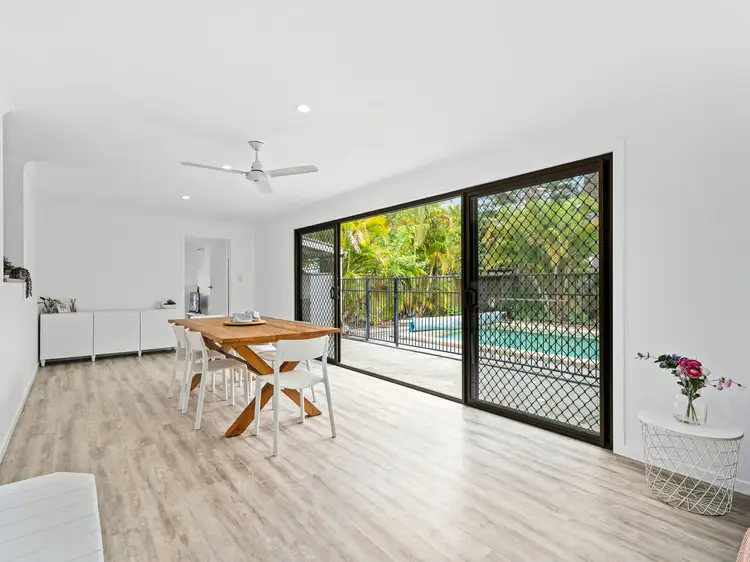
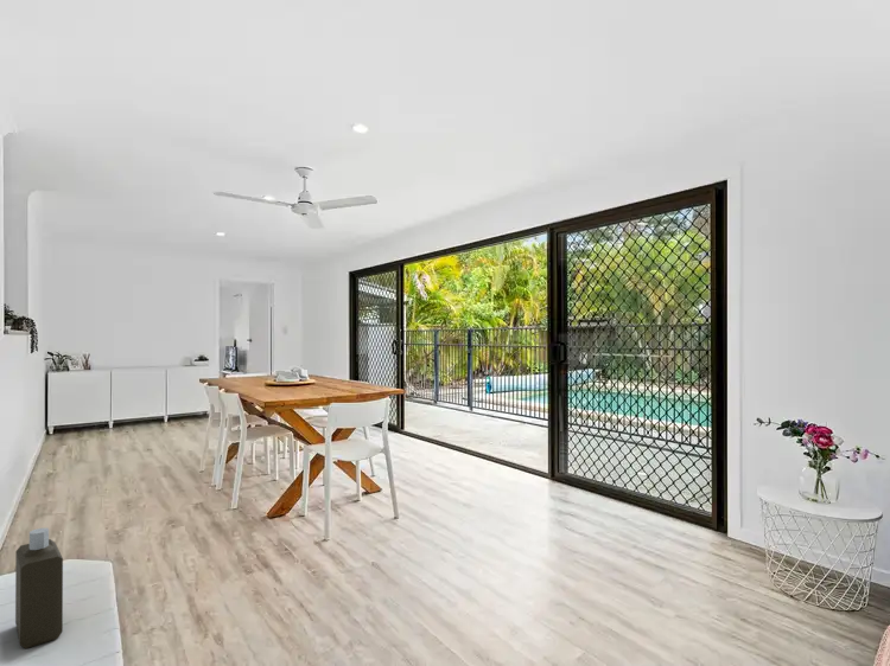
+ bottle [14,527,64,649]
